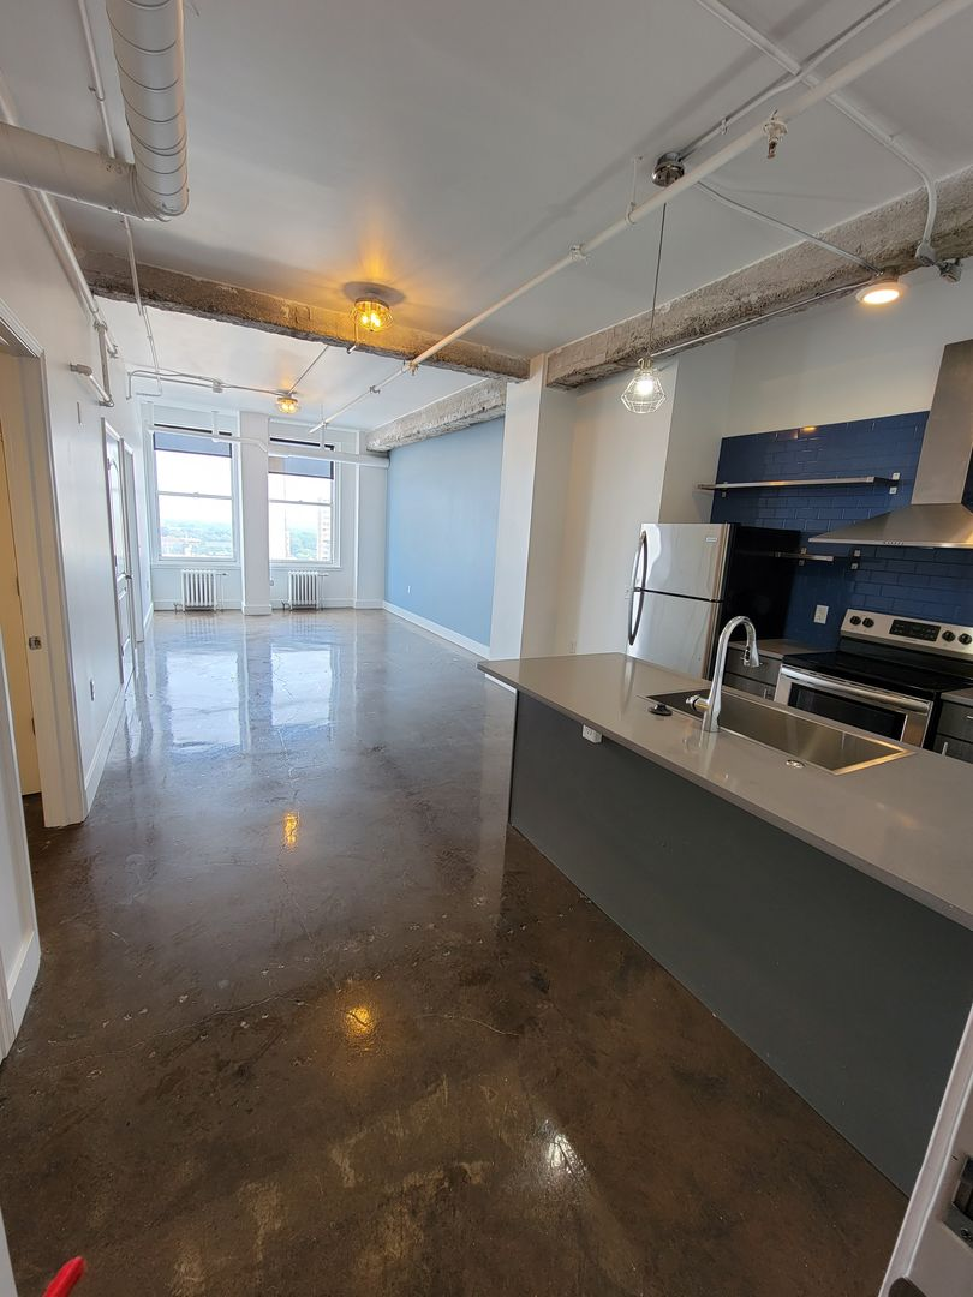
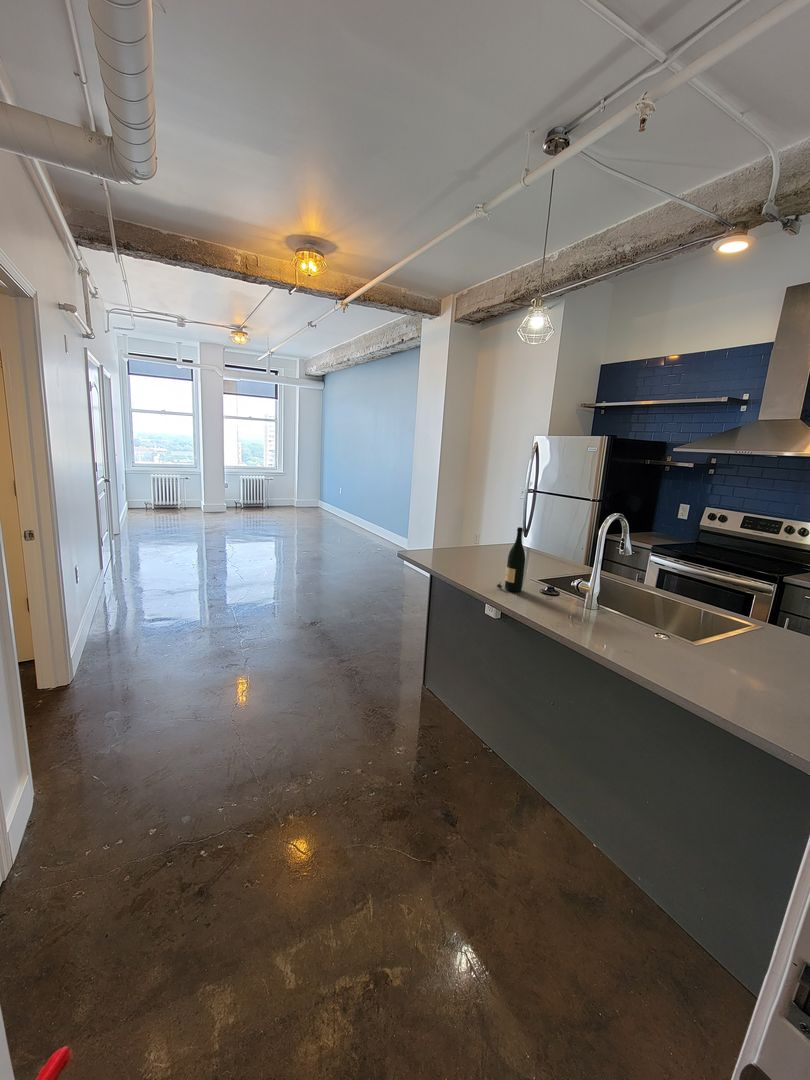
+ wine bottle [495,526,526,593]
